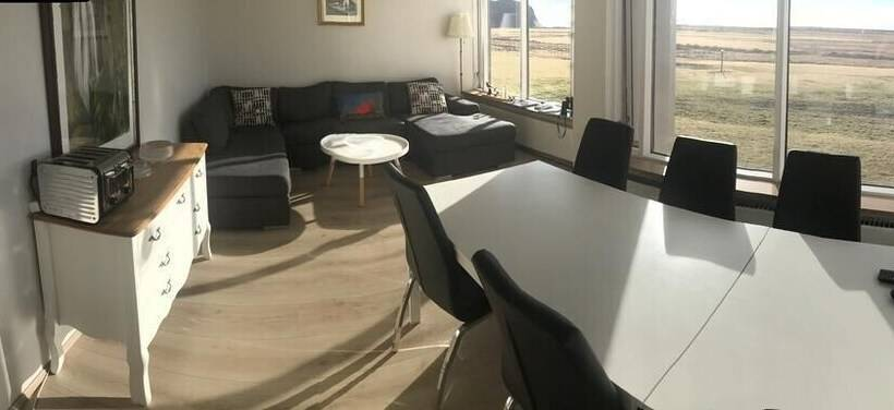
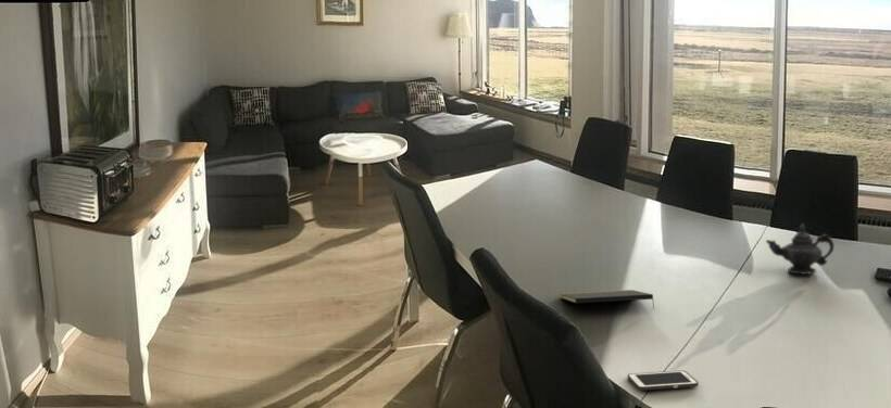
+ cell phone [627,369,700,392]
+ teapot [765,222,836,276]
+ notepad [560,289,655,309]
